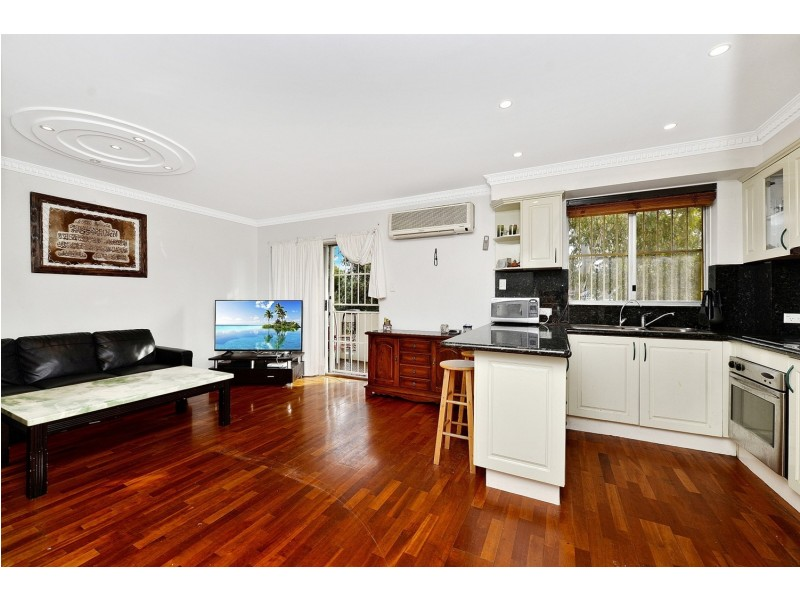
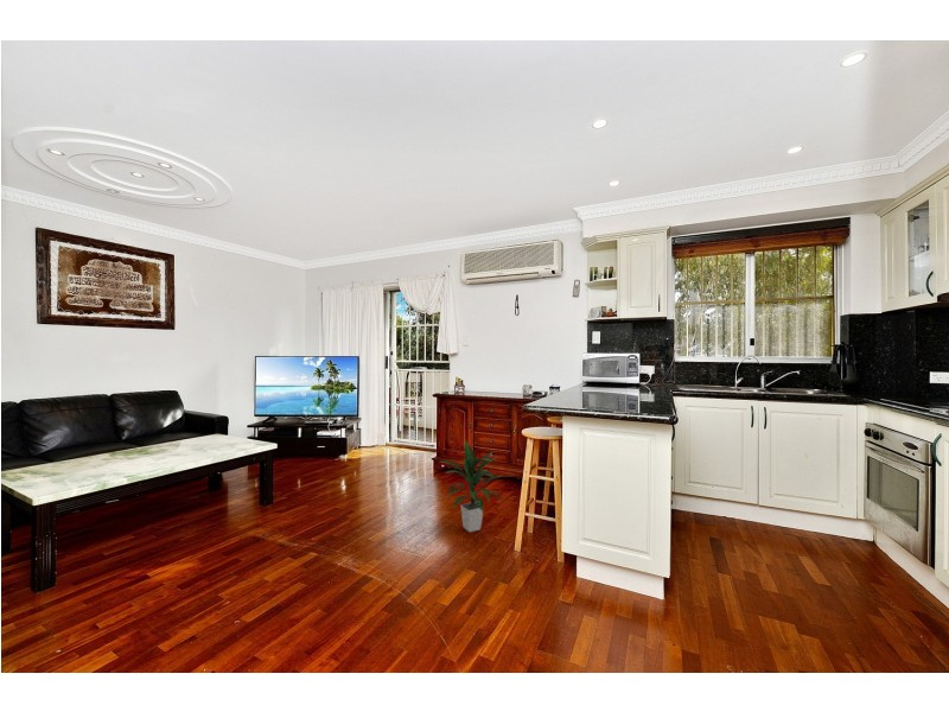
+ indoor plant [440,439,505,533]
